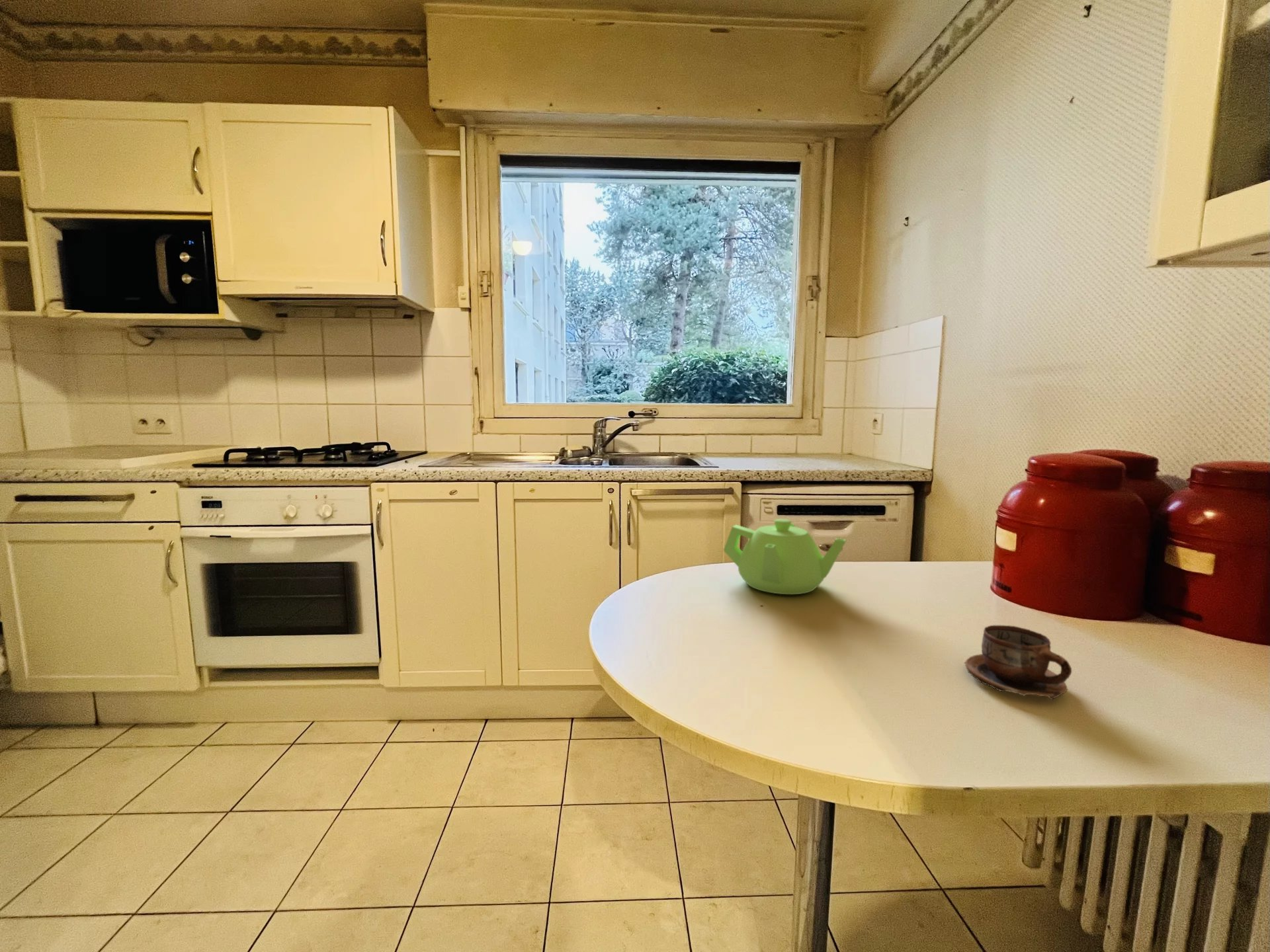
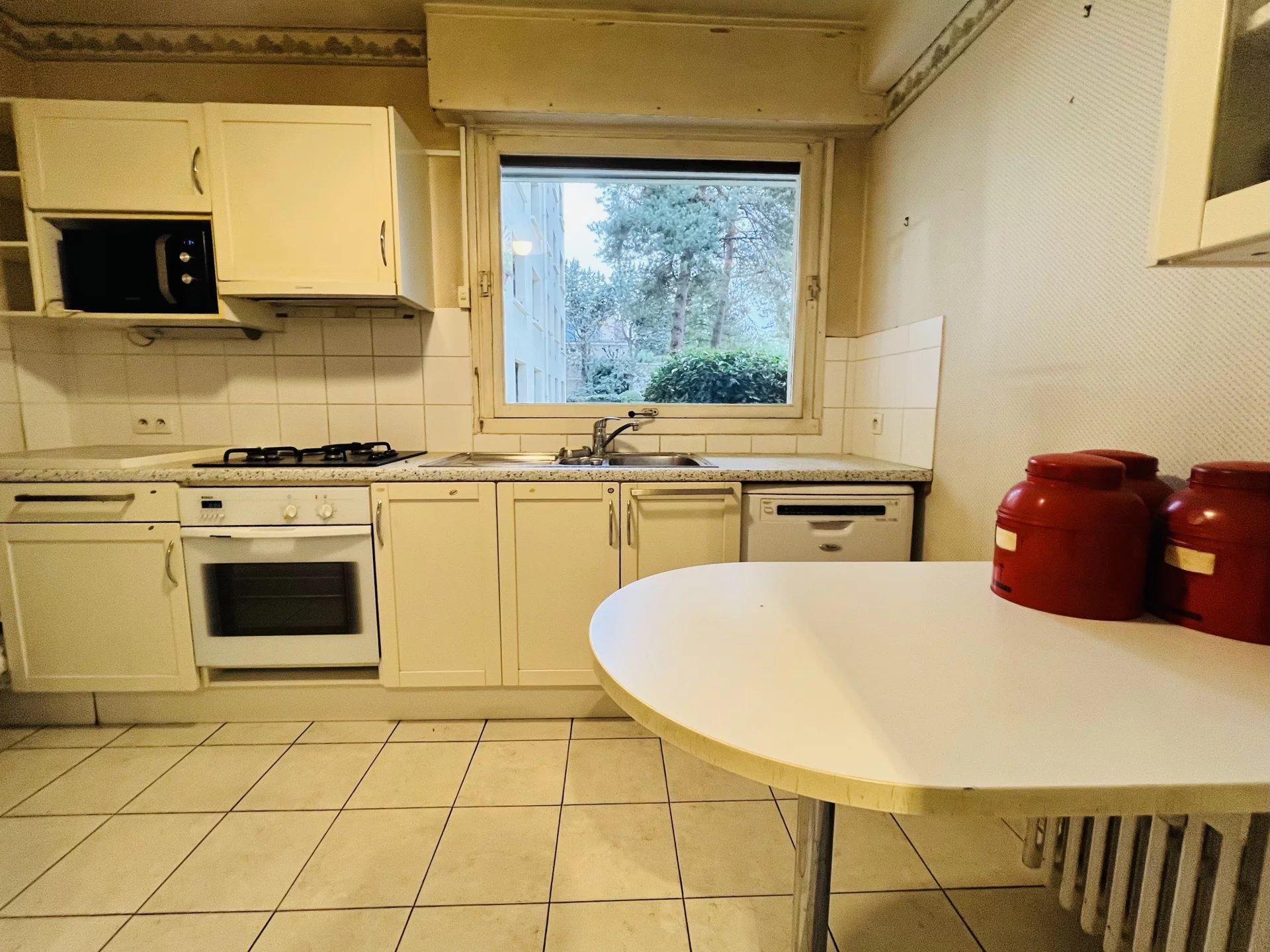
- teapot [723,518,847,595]
- cup [964,625,1072,701]
